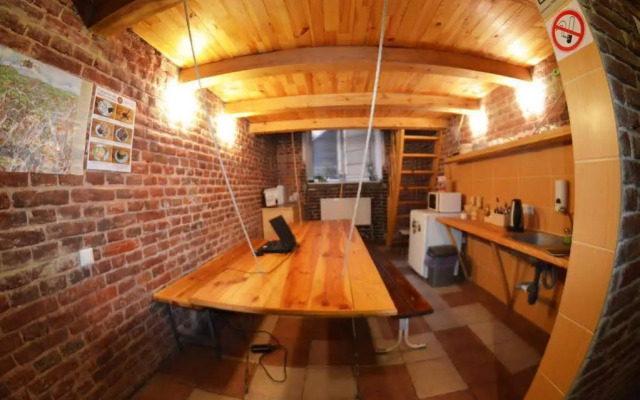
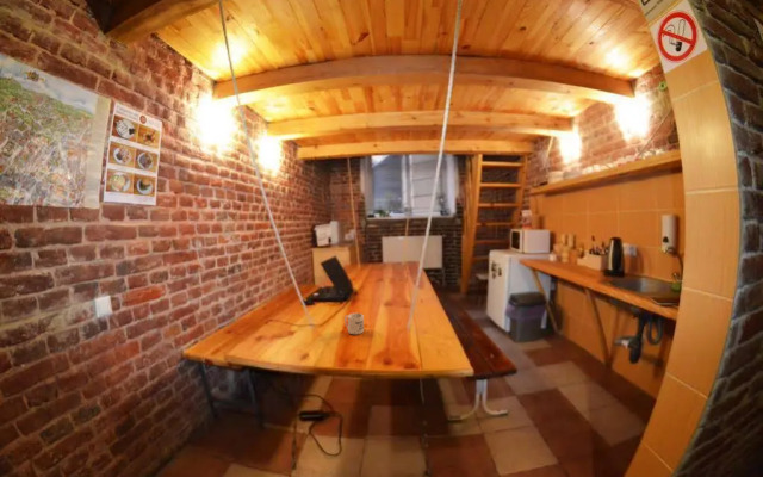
+ mug [343,312,365,335]
